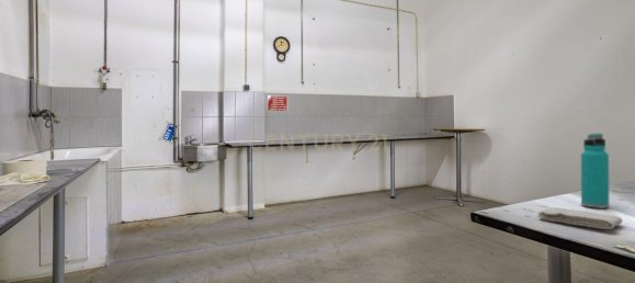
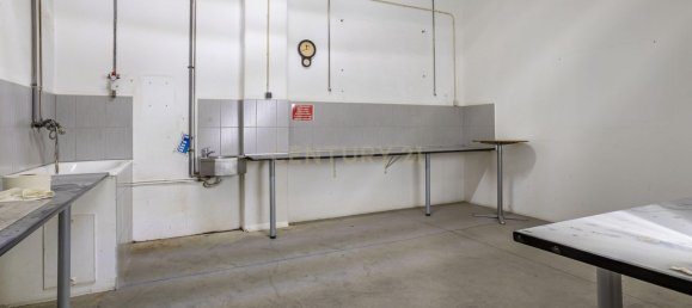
- water bottle [580,133,611,210]
- washcloth [537,206,623,230]
